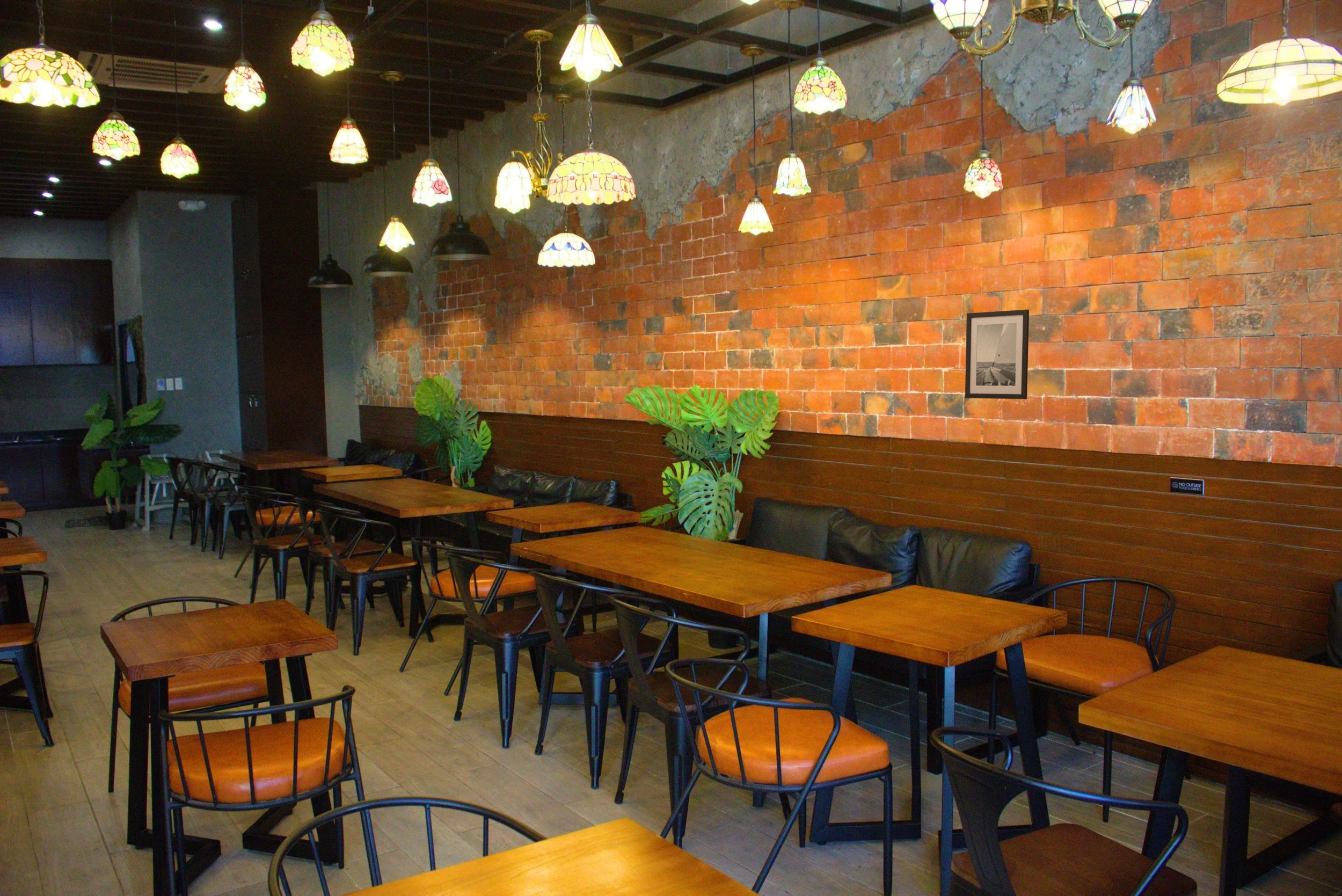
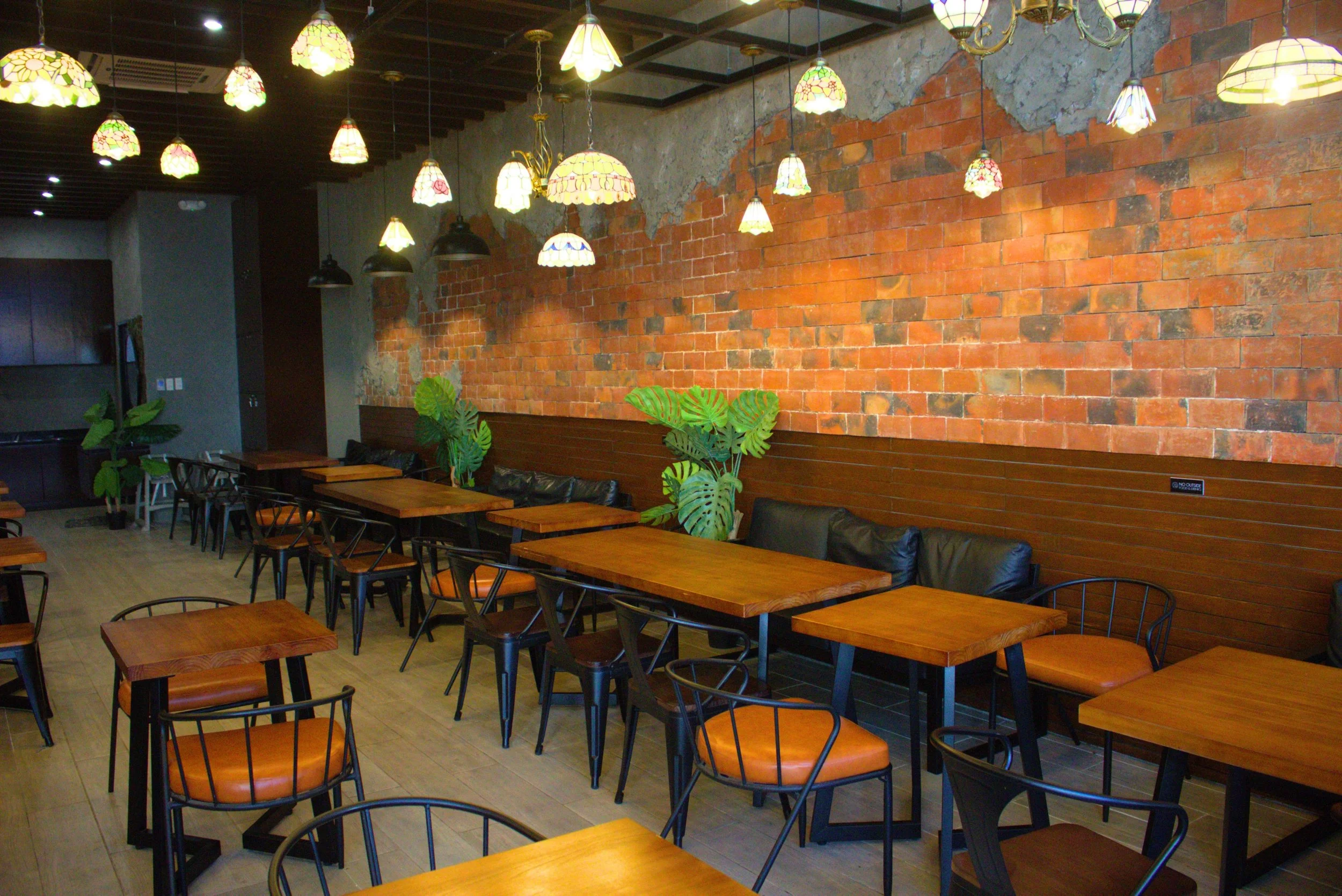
- wall art [965,309,1030,400]
